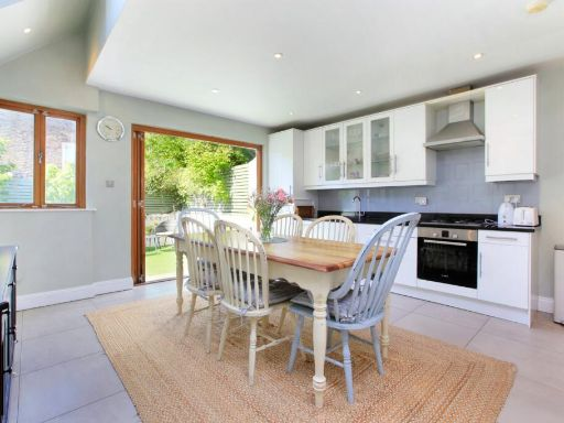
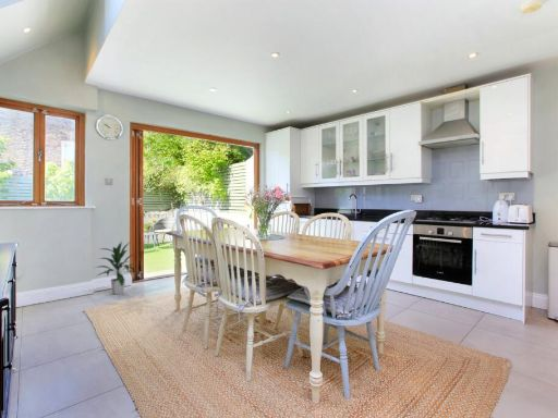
+ indoor plant [95,241,137,295]
